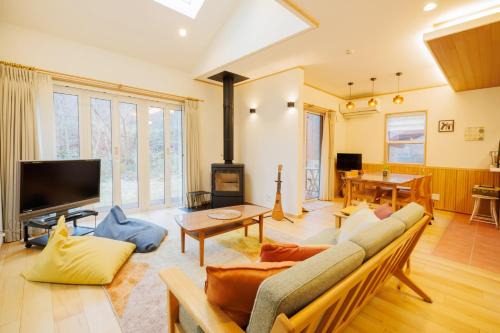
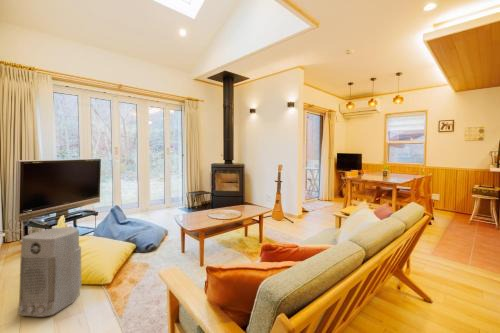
+ air purifier [17,226,82,318]
